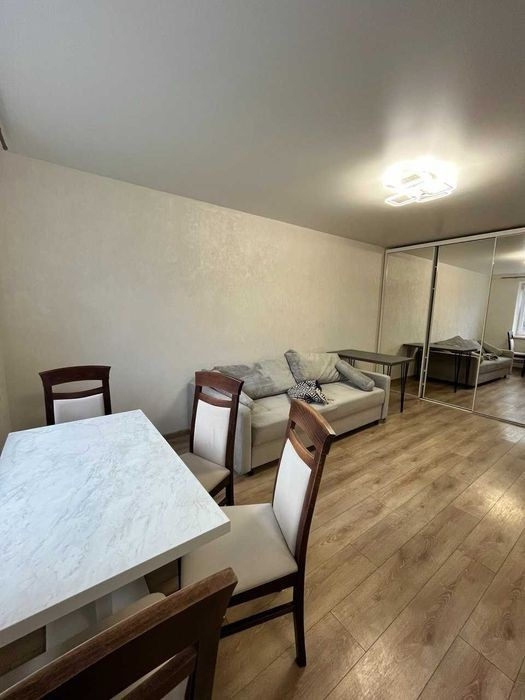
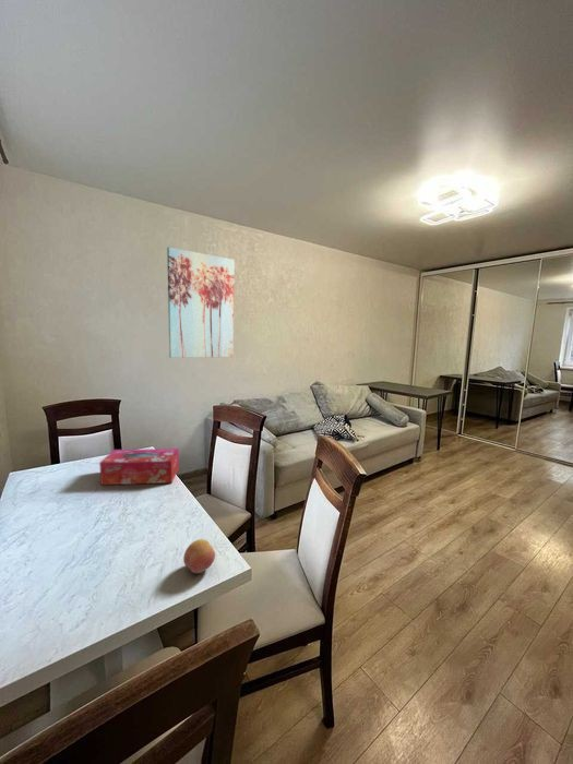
+ wall art [166,246,236,359]
+ fruit [182,538,216,574]
+ tissue box [98,447,180,486]
